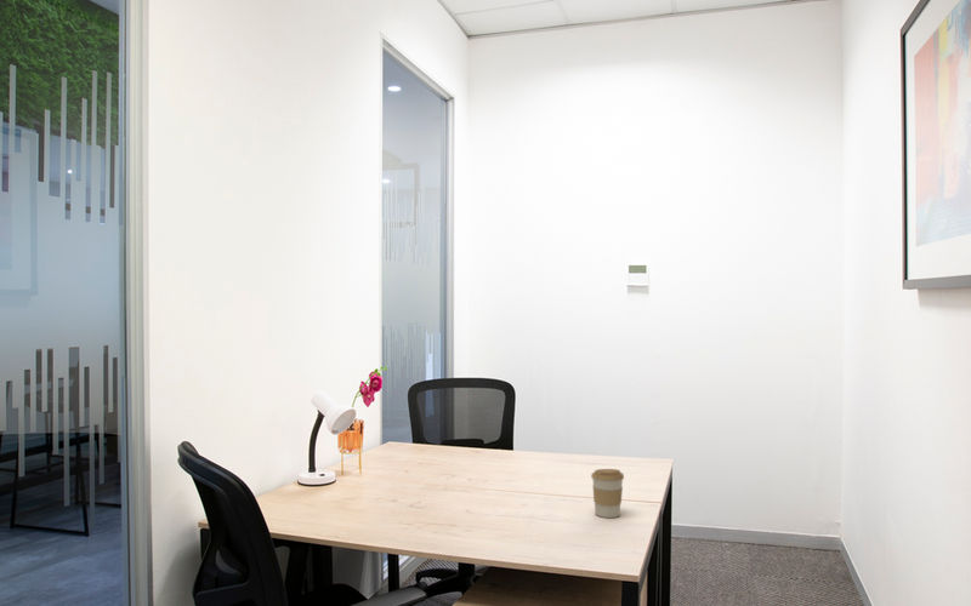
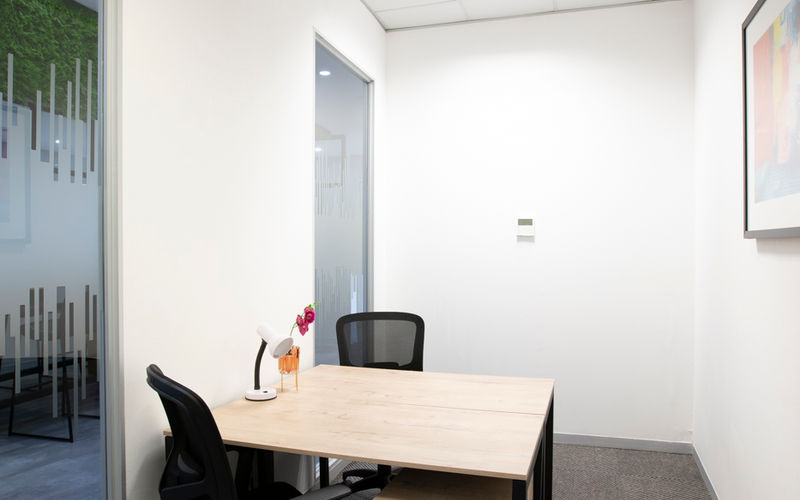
- coffee cup [590,468,625,519]
